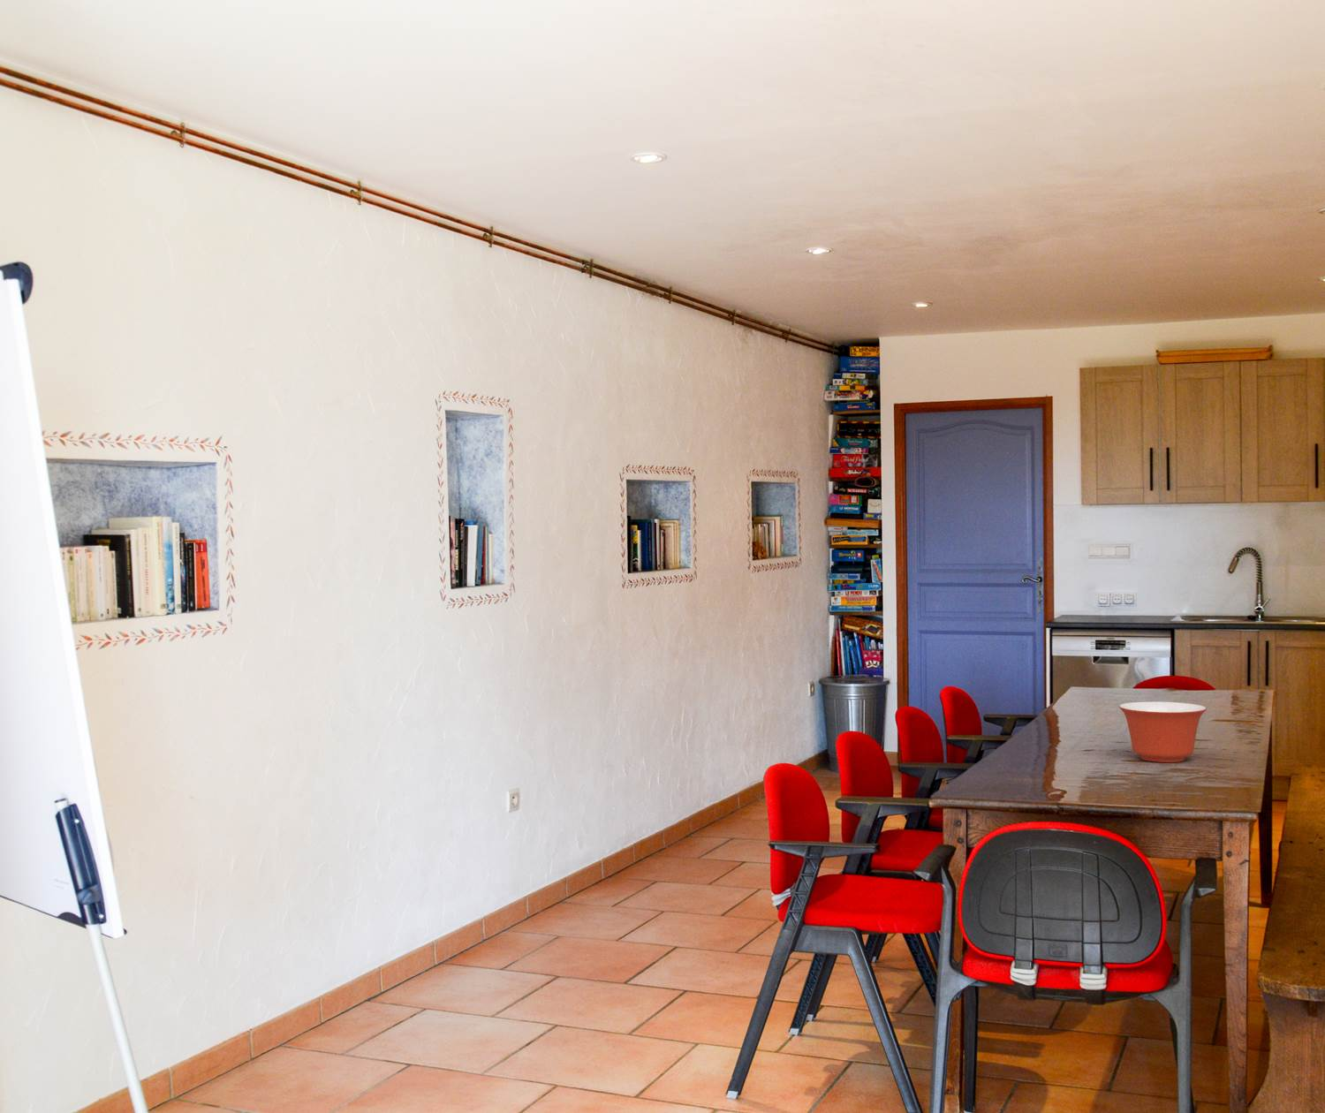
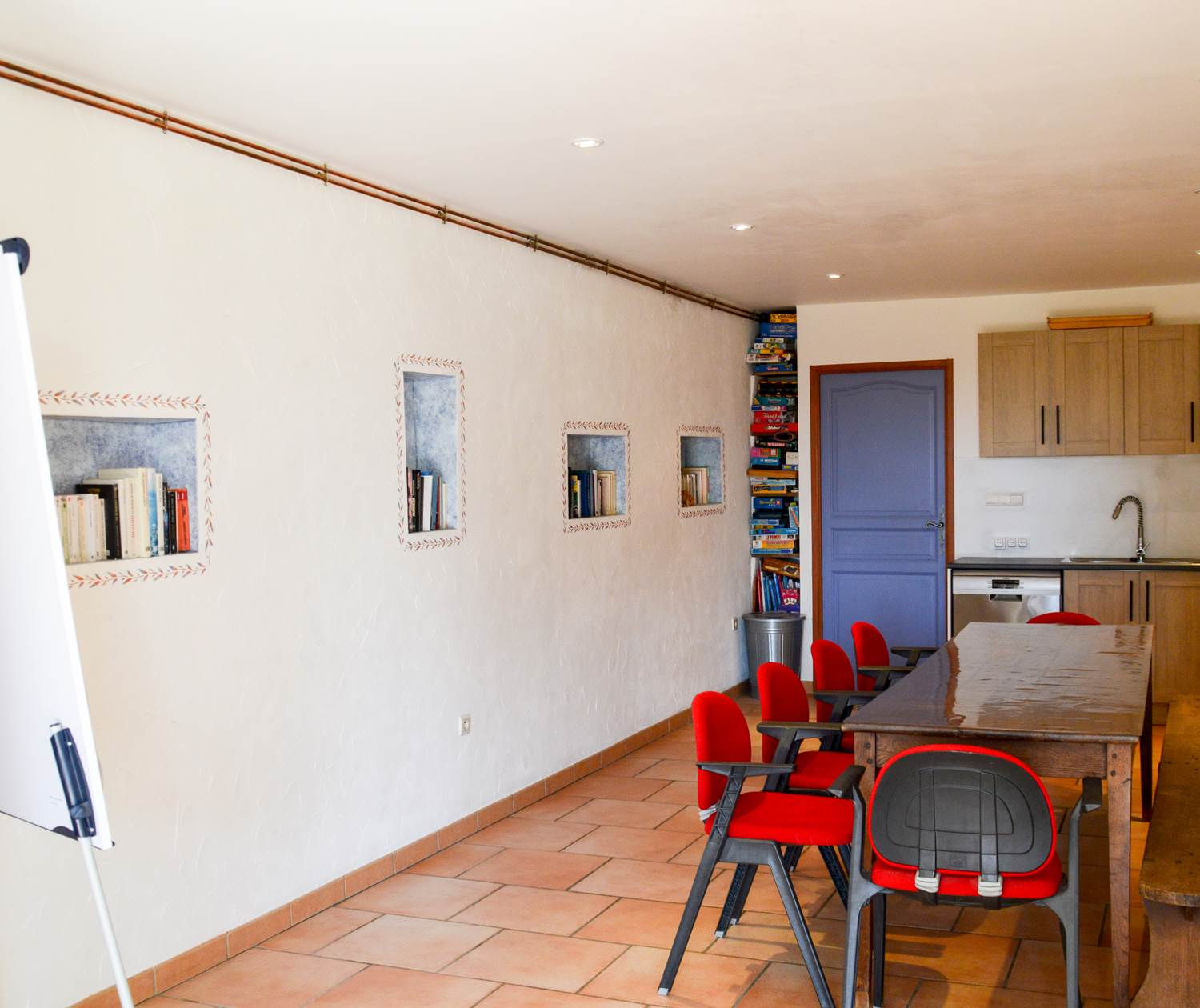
- mixing bowl [1119,700,1208,763]
